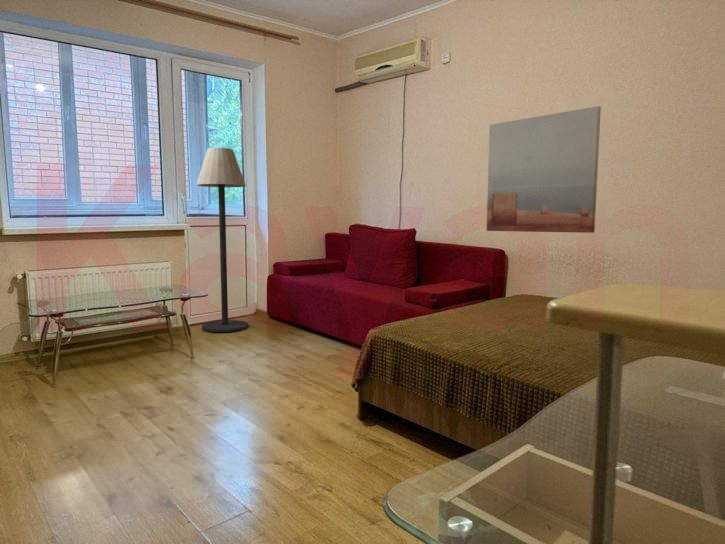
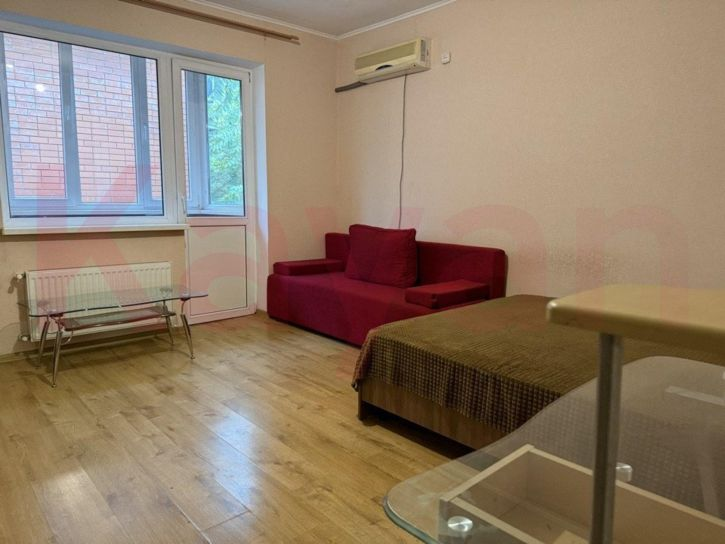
- floor lamp [195,147,249,333]
- wall art [485,105,602,234]
